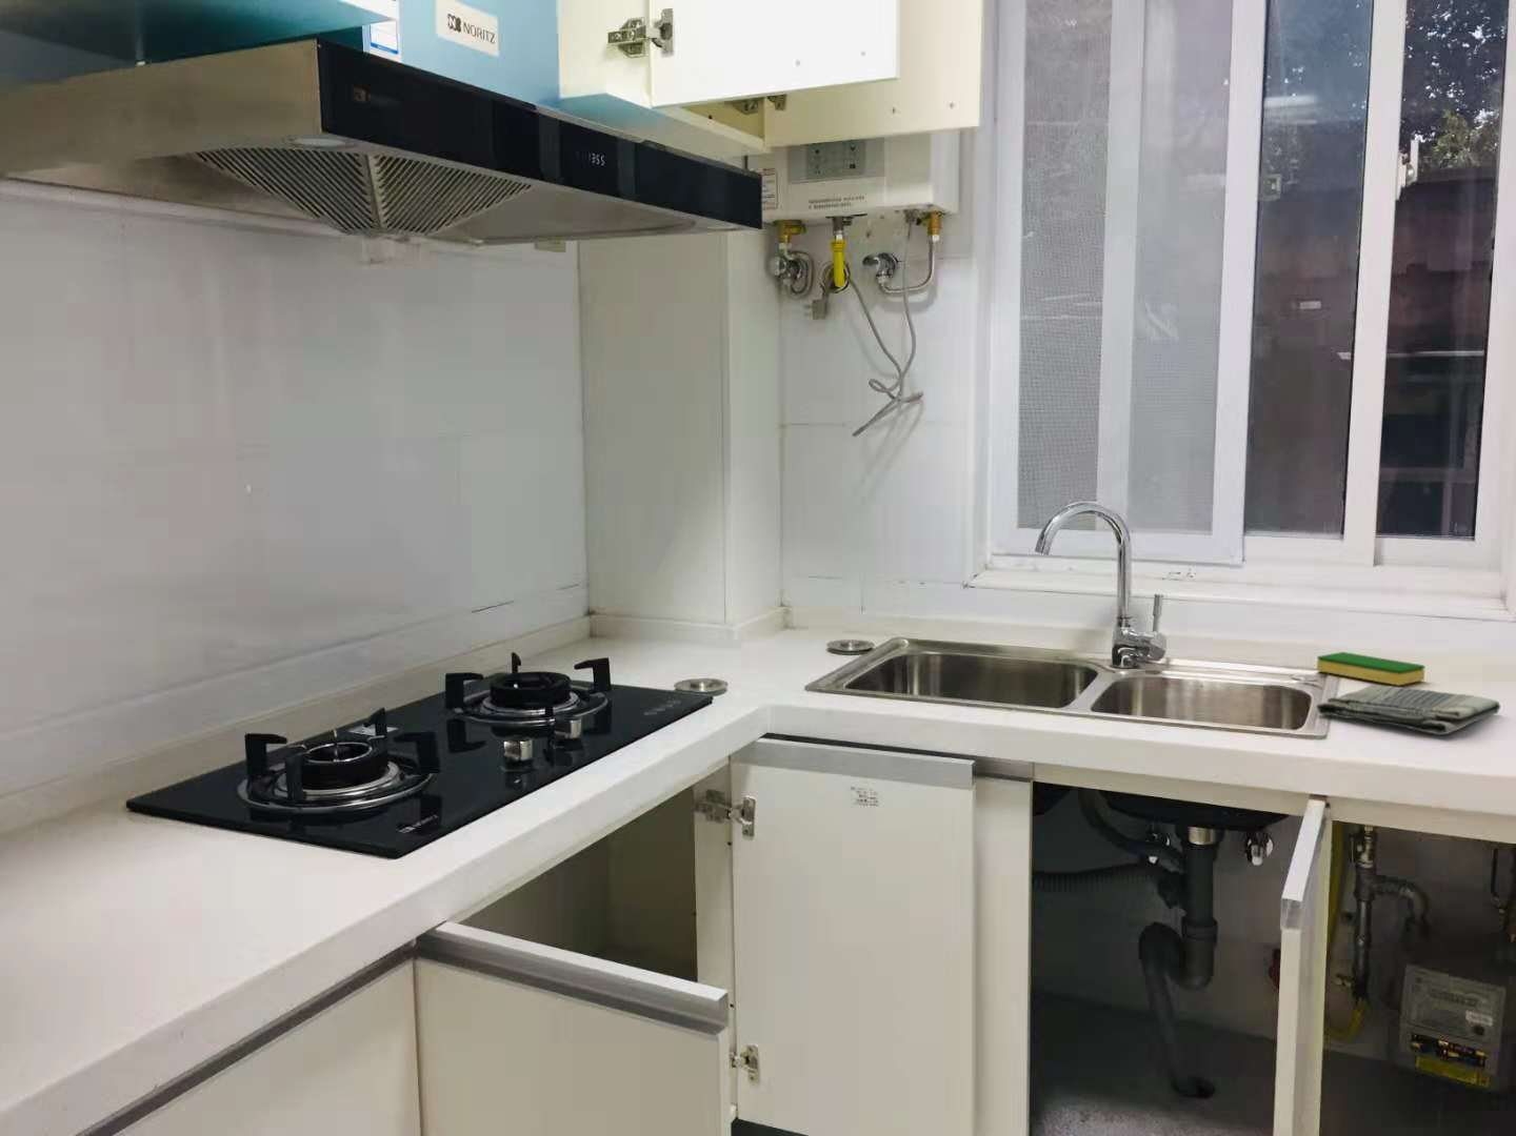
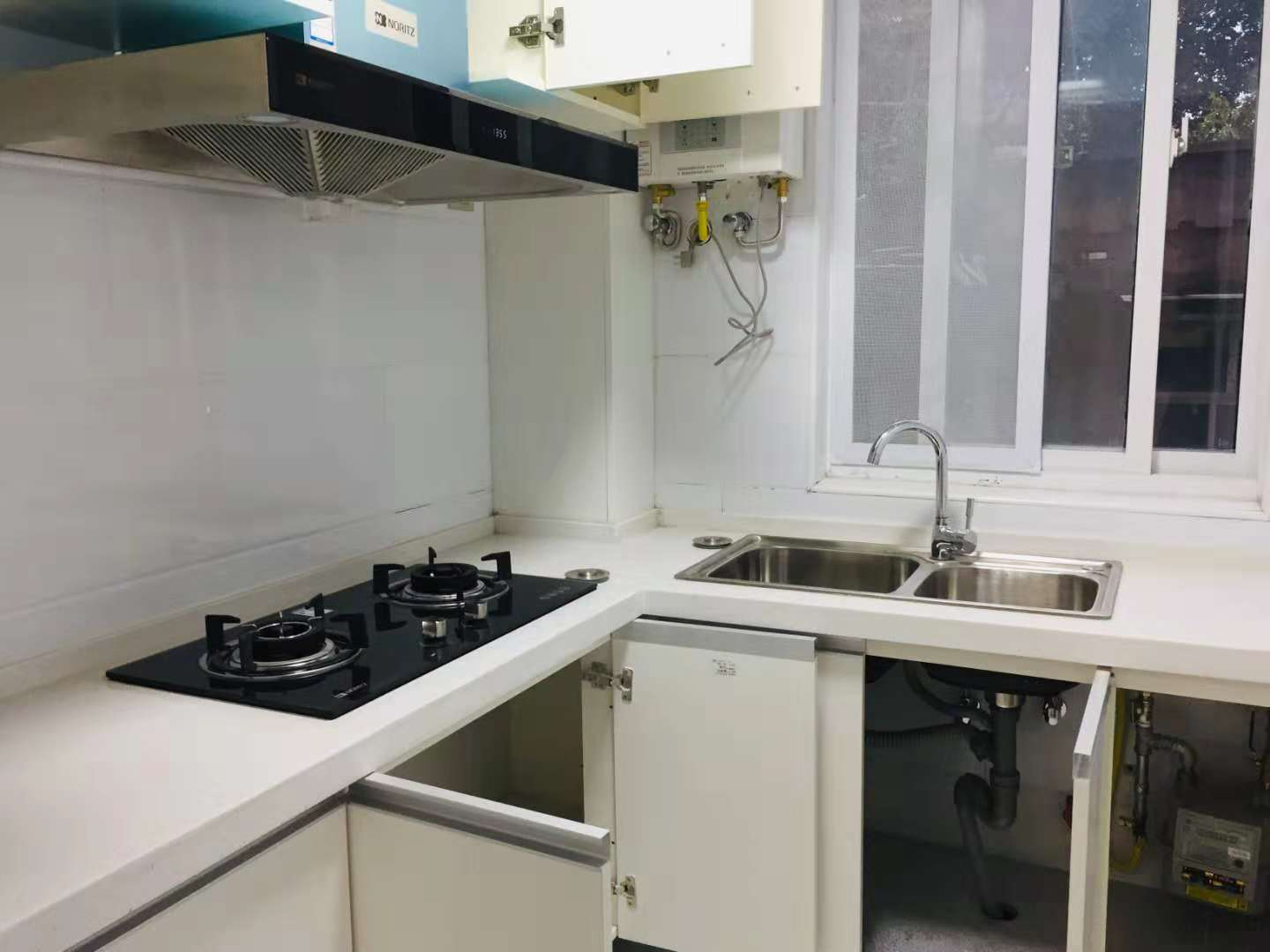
- dish sponge [1315,652,1426,687]
- dish towel [1315,684,1502,735]
